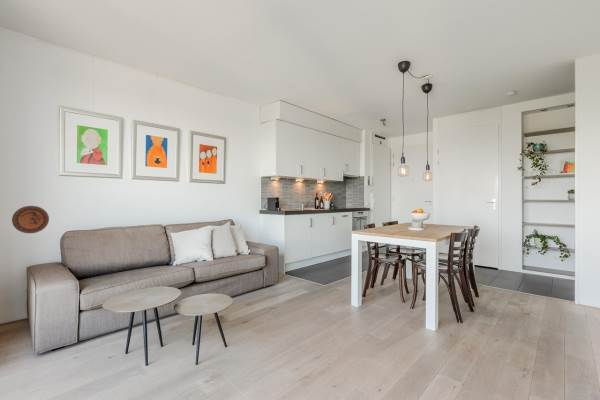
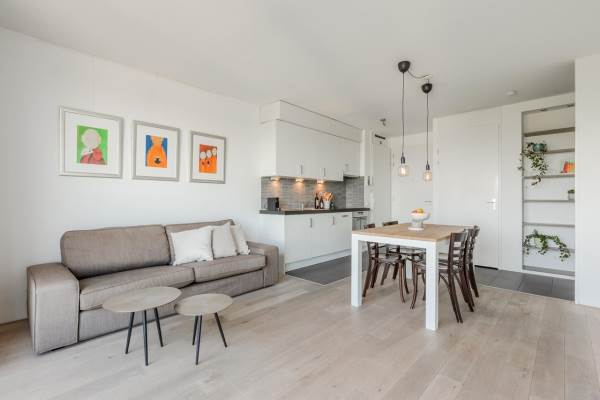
- decorative plate [11,205,50,234]
